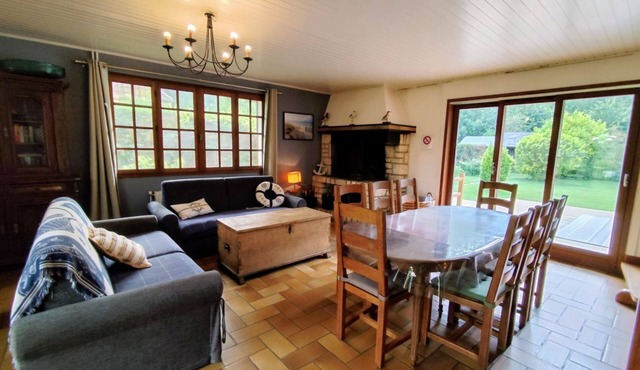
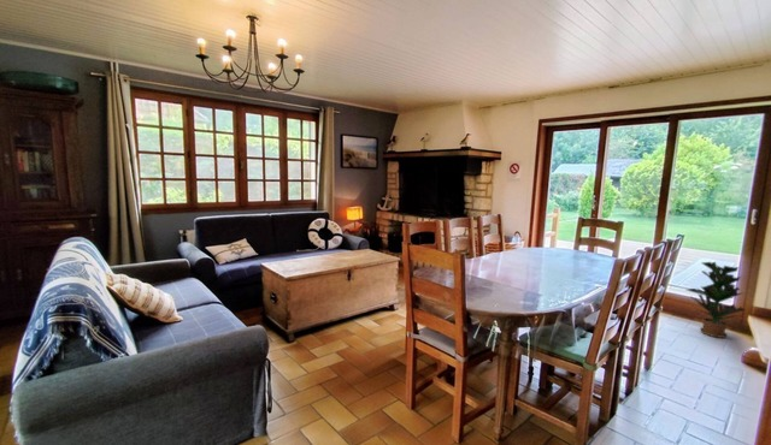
+ potted plant [685,261,746,339]
